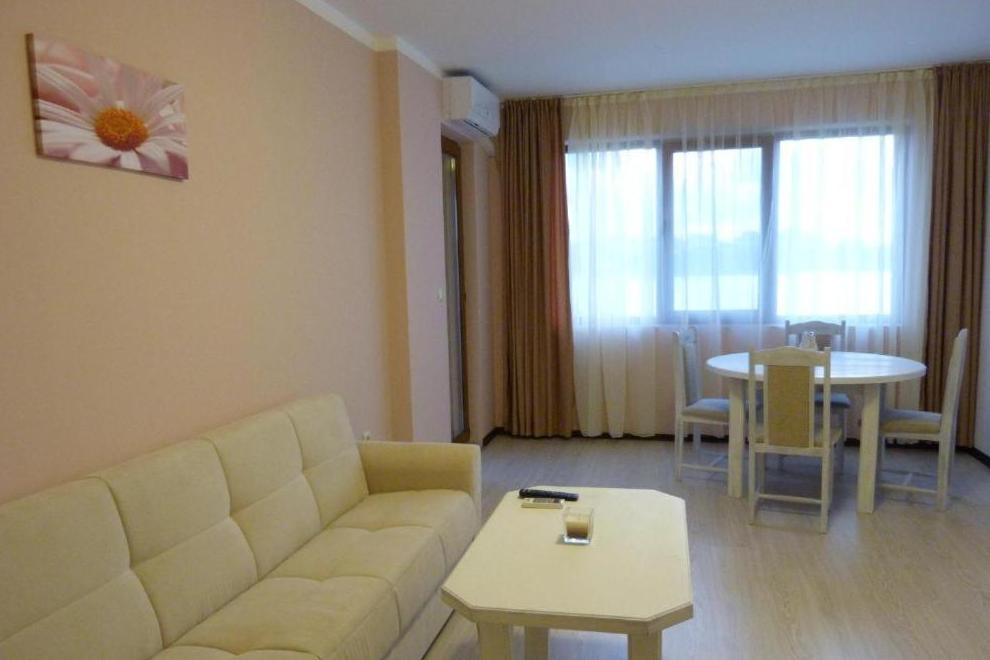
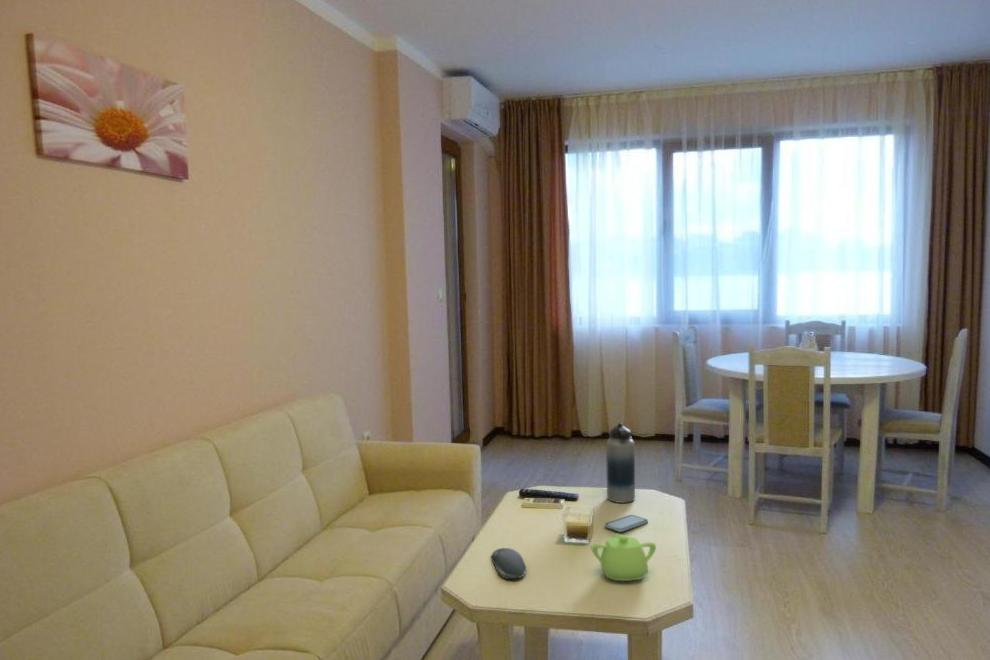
+ teapot [590,533,657,582]
+ water bottle [605,422,636,504]
+ smartphone [604,514,649,533]
+ oval tray [491,547,528,580]
